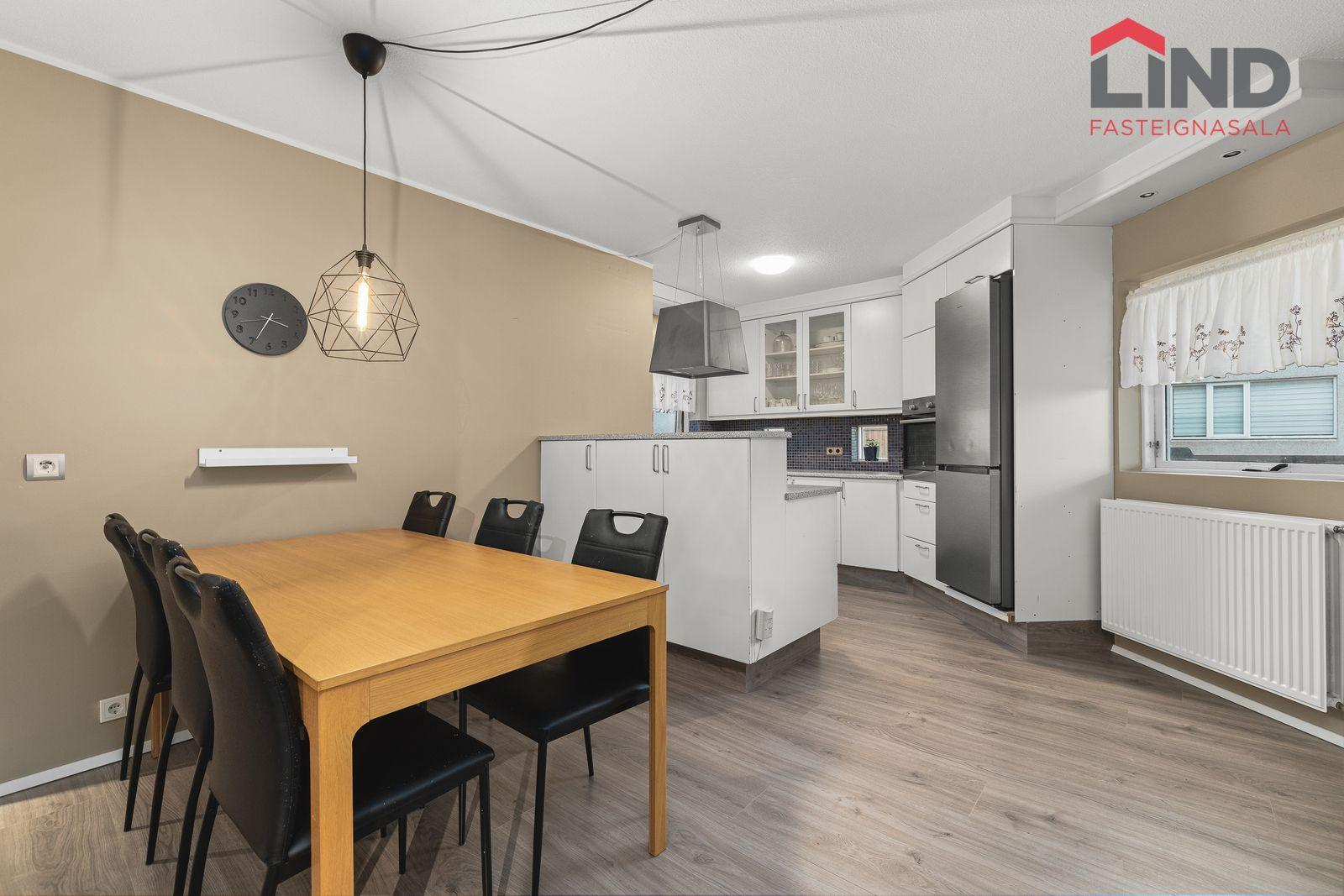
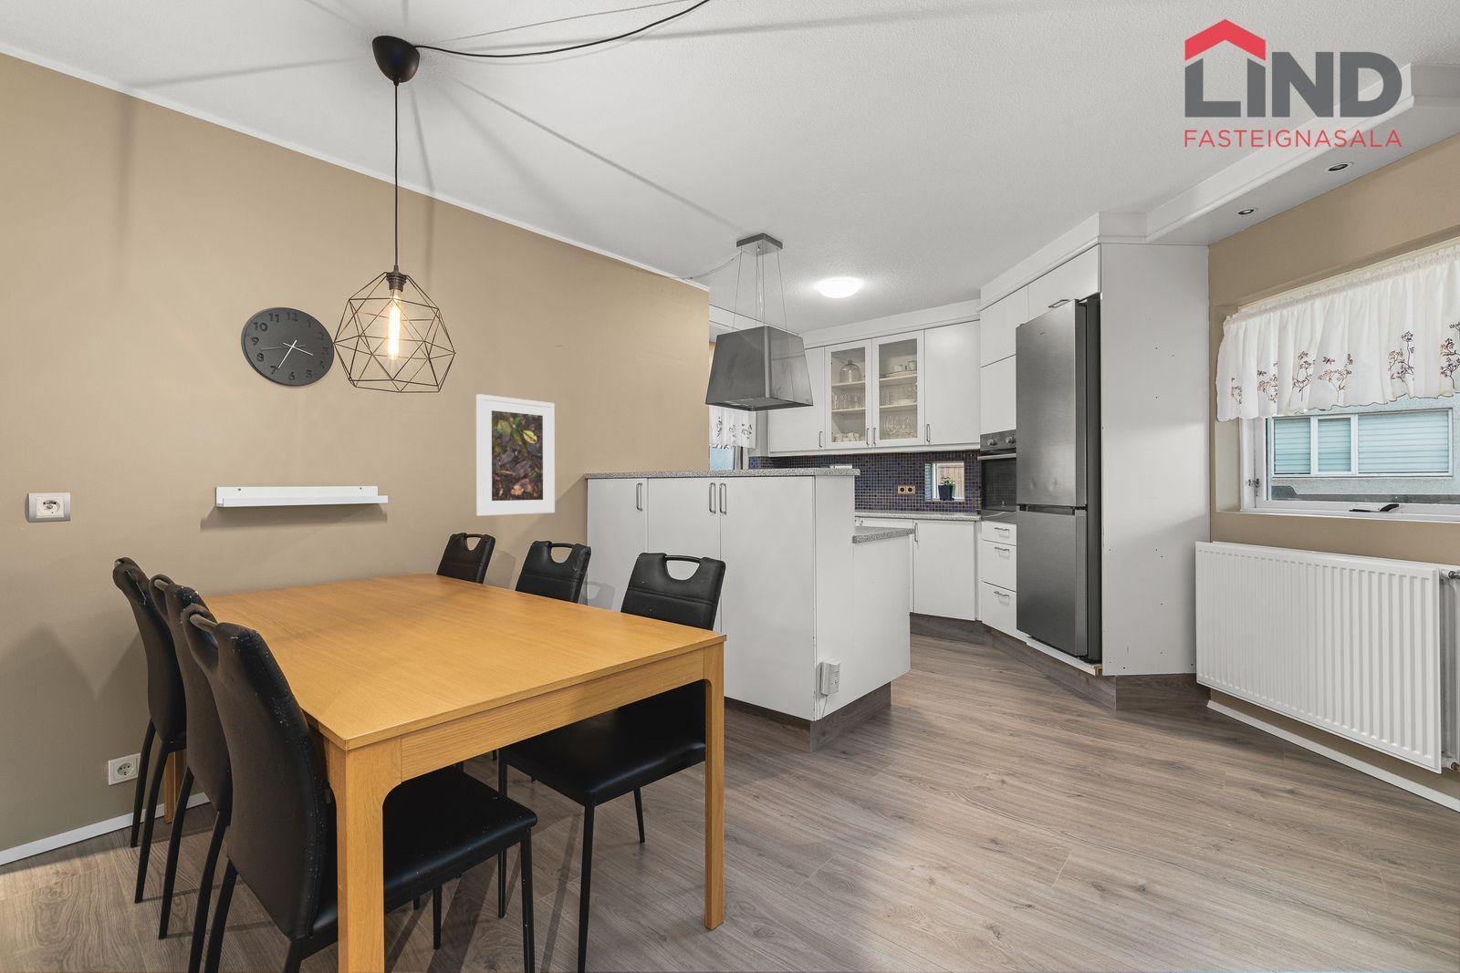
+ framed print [476,393,556,517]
